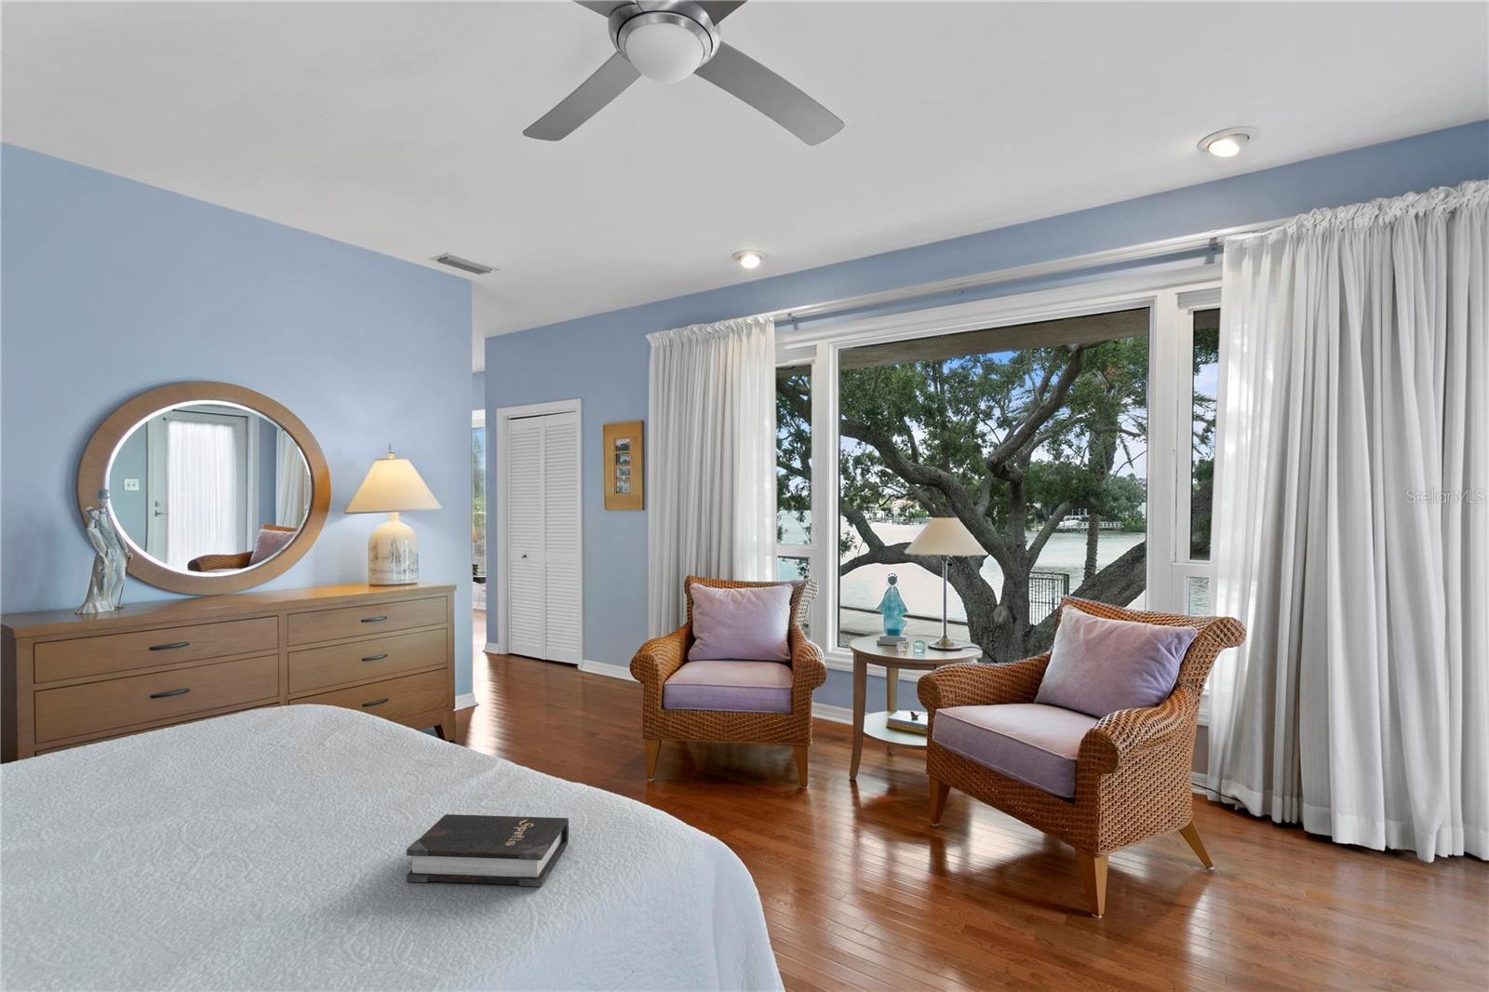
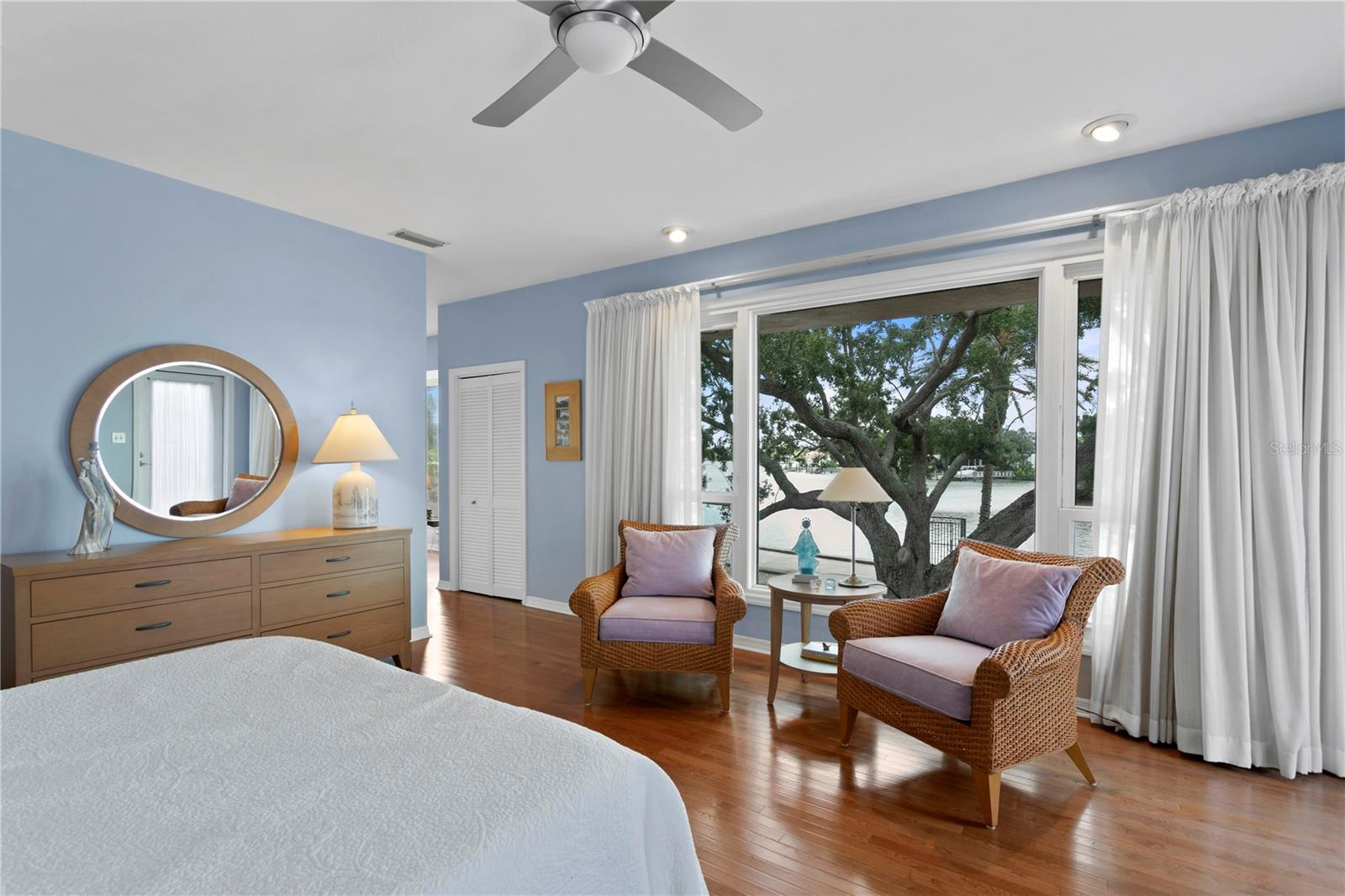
- hardback book [406,814,569,888]
